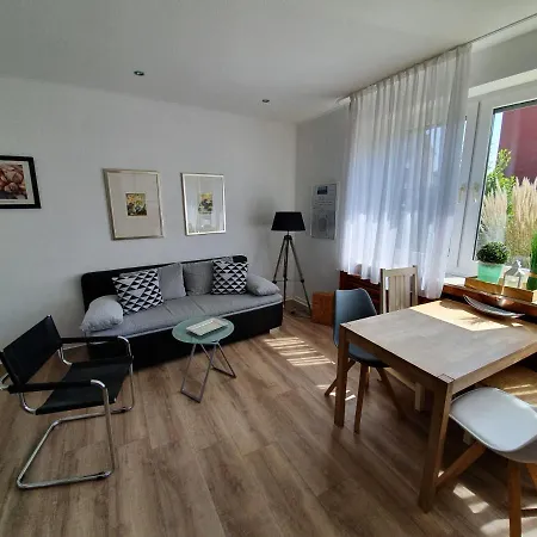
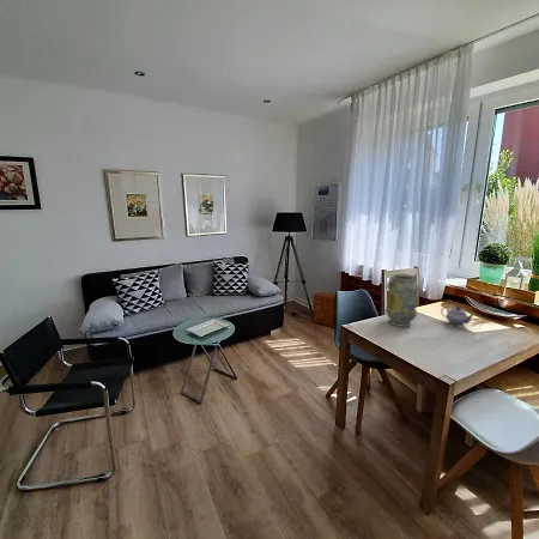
+ teapot [440,305,476,327]
+ vase [384,273,420,328]
